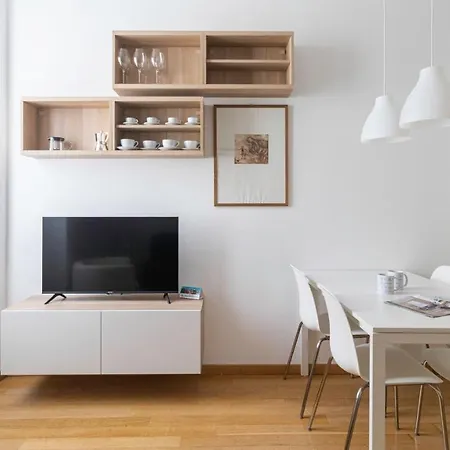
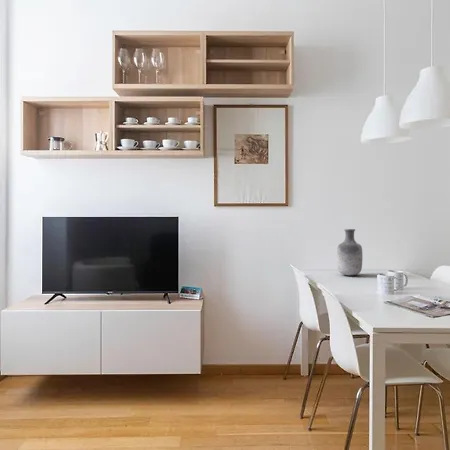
+ vase [336,228,363,276]
